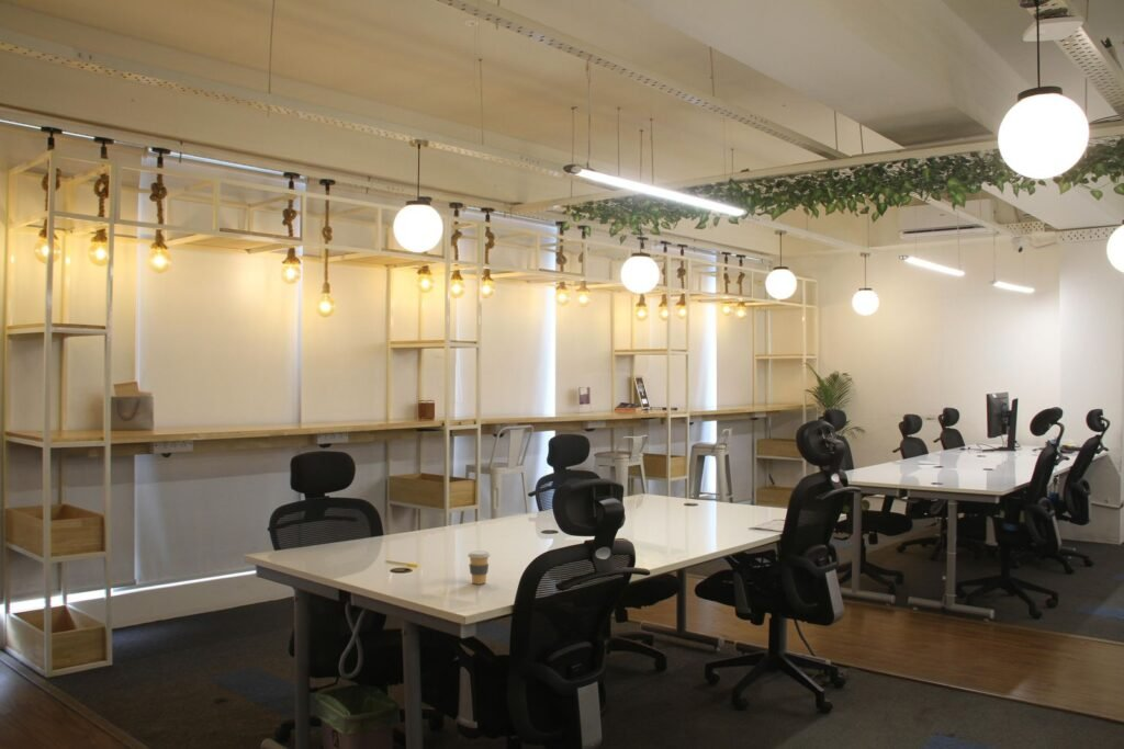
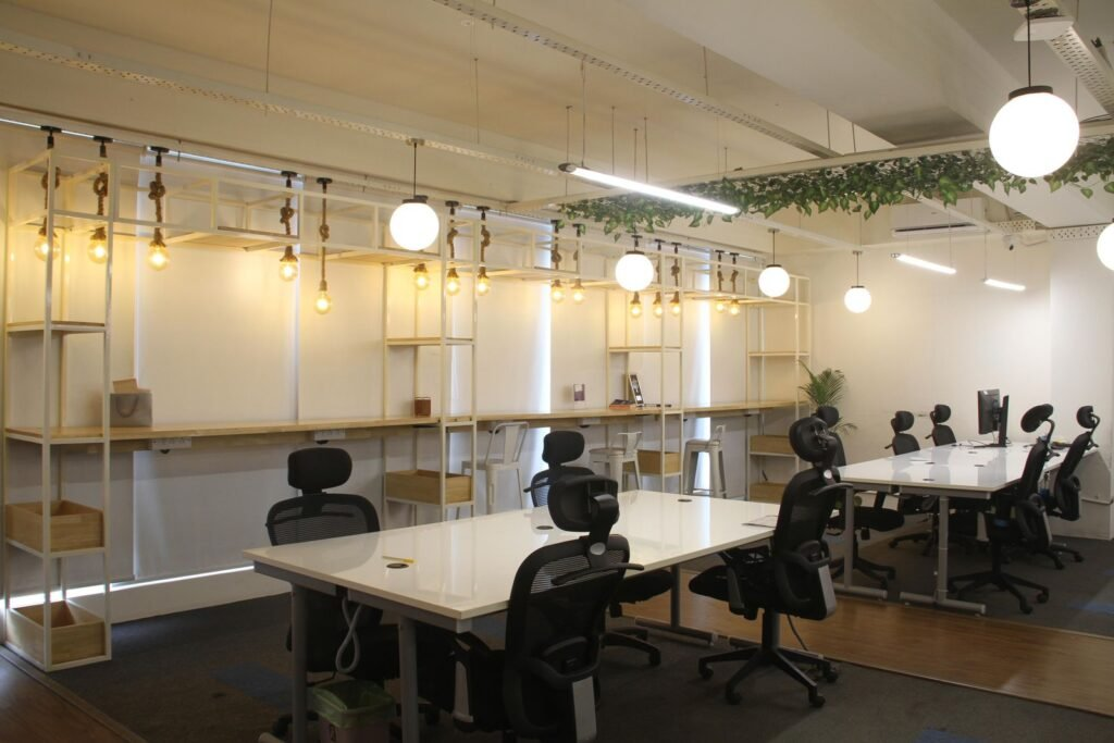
- coffee cup [467,549,492,586]
